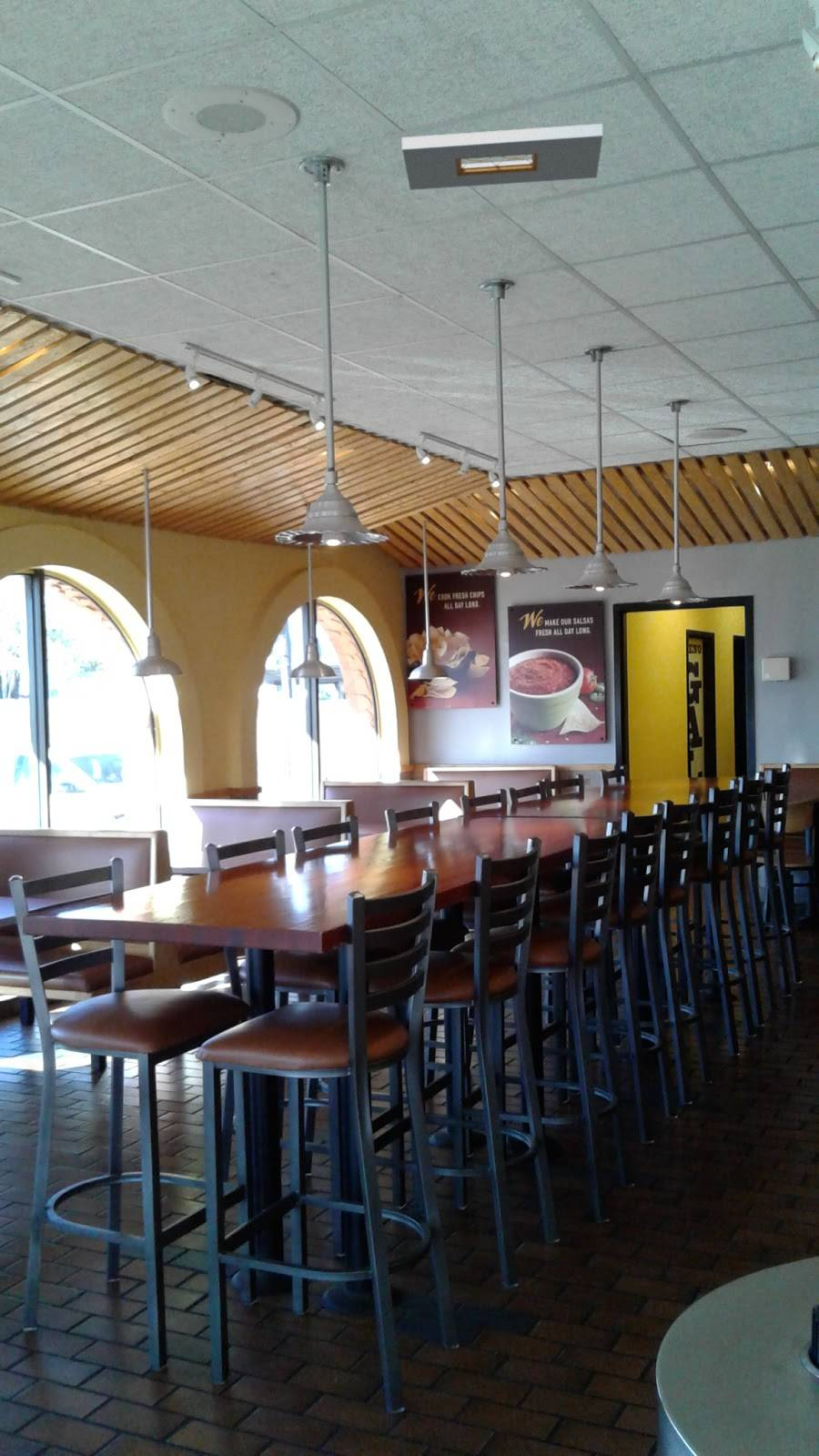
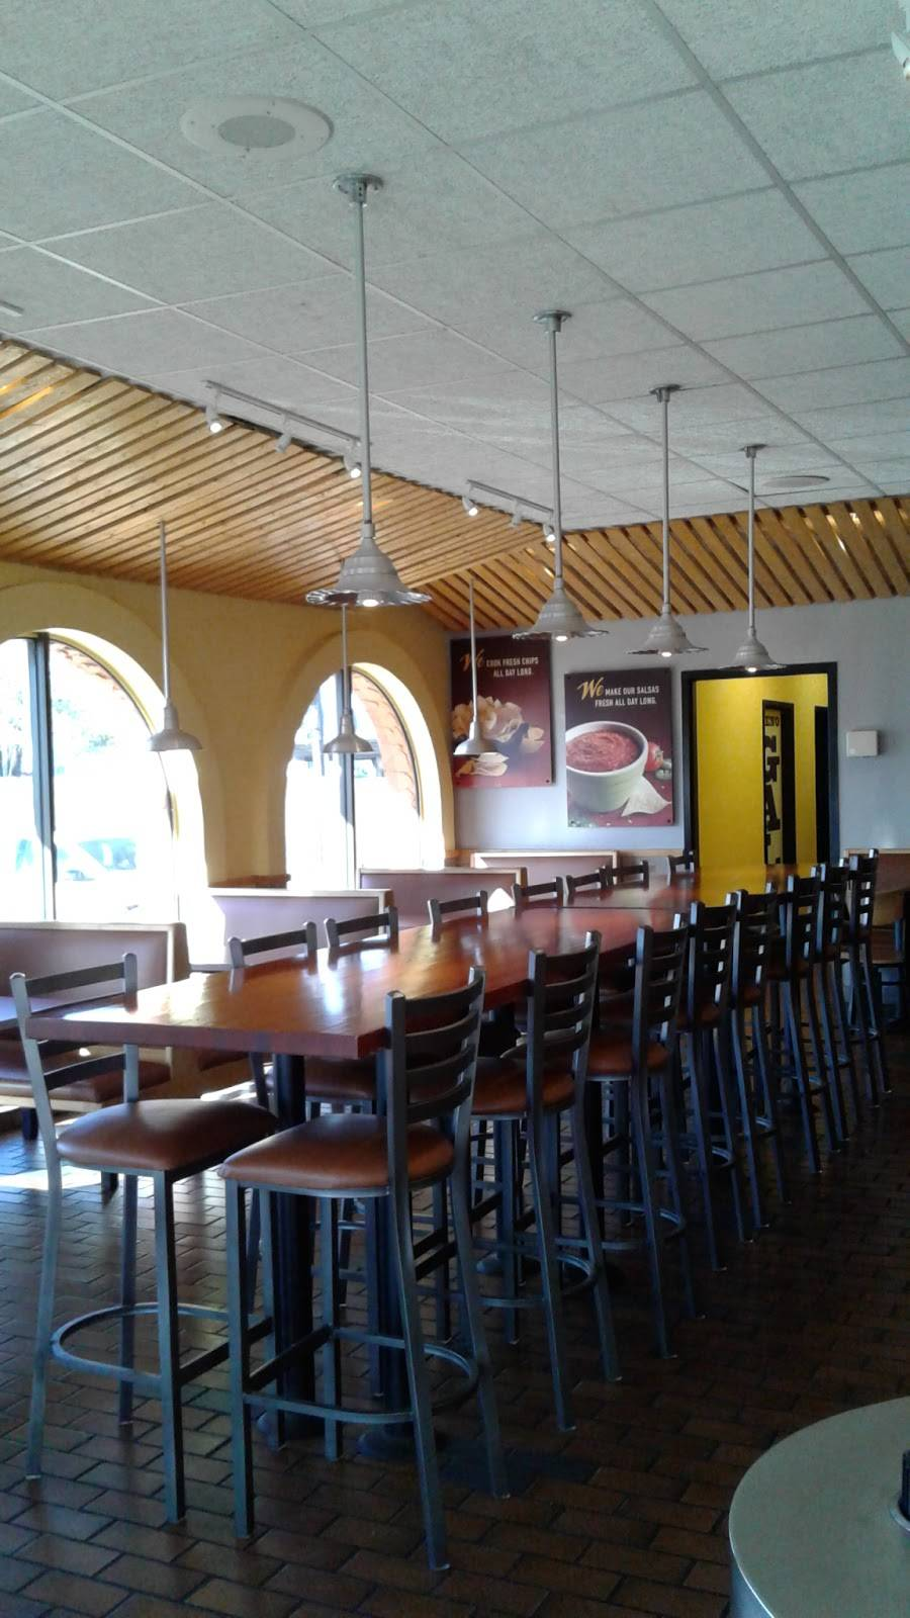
- ceiling vent [401,123,603,191]
